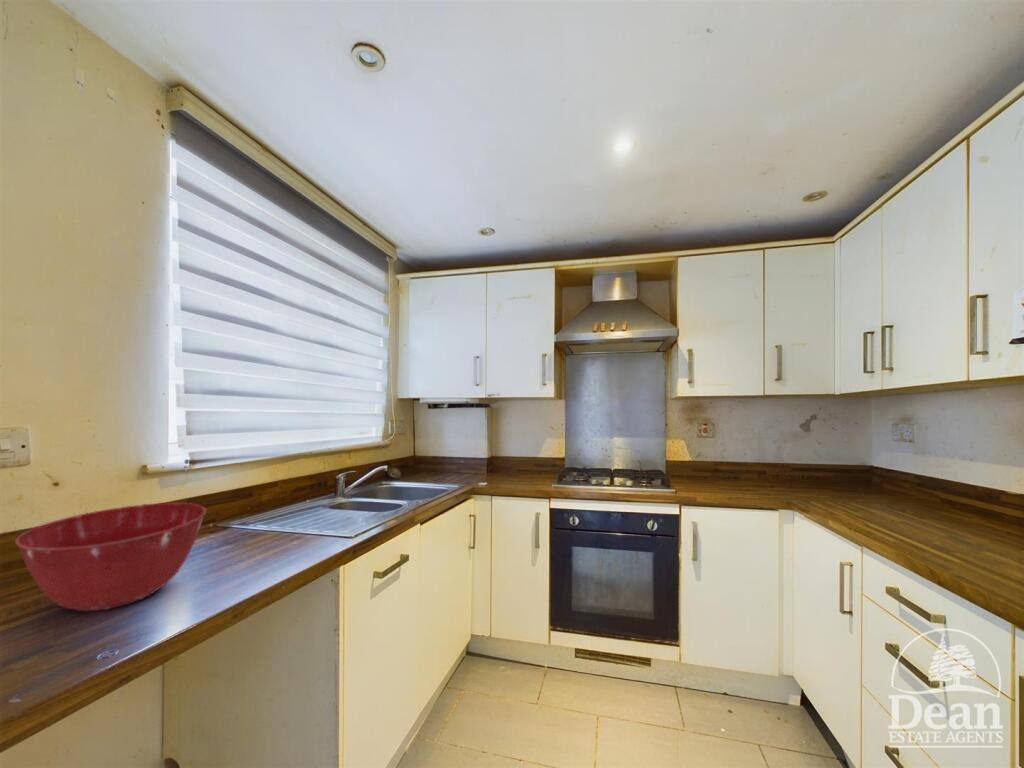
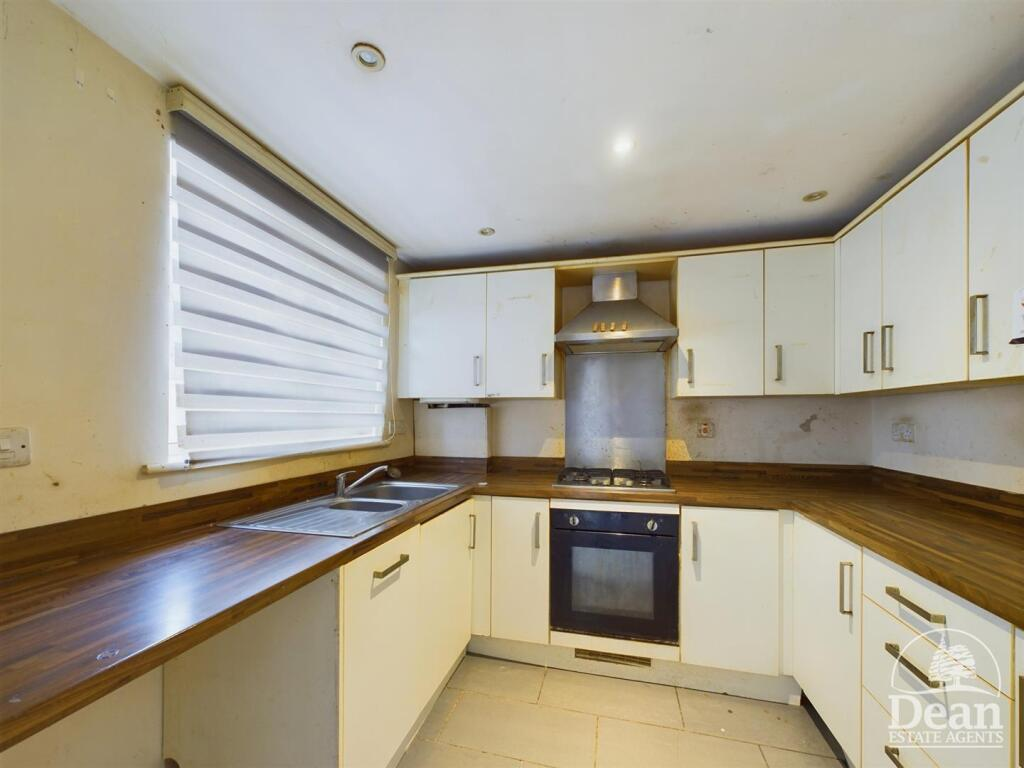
- mixing bowl [14,502,207,612]
